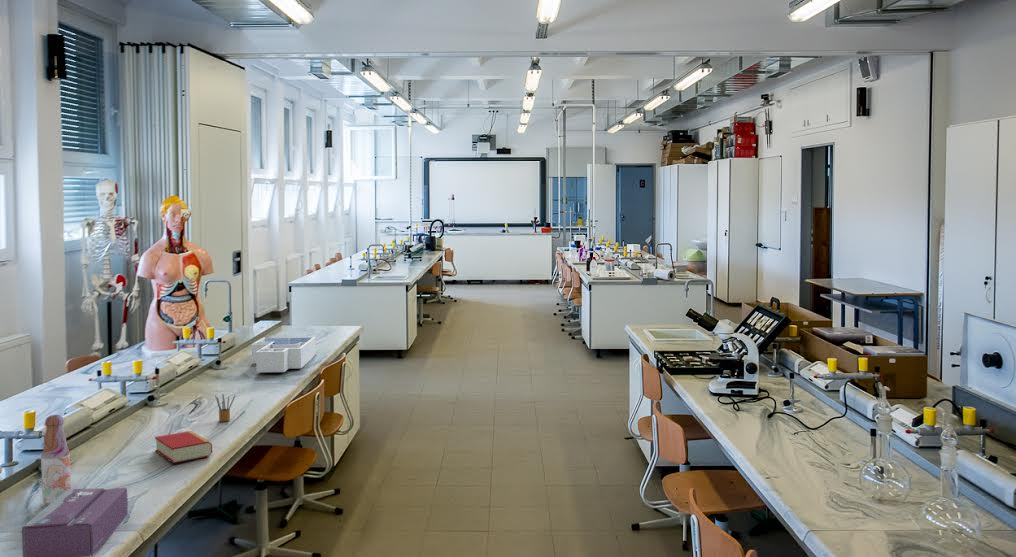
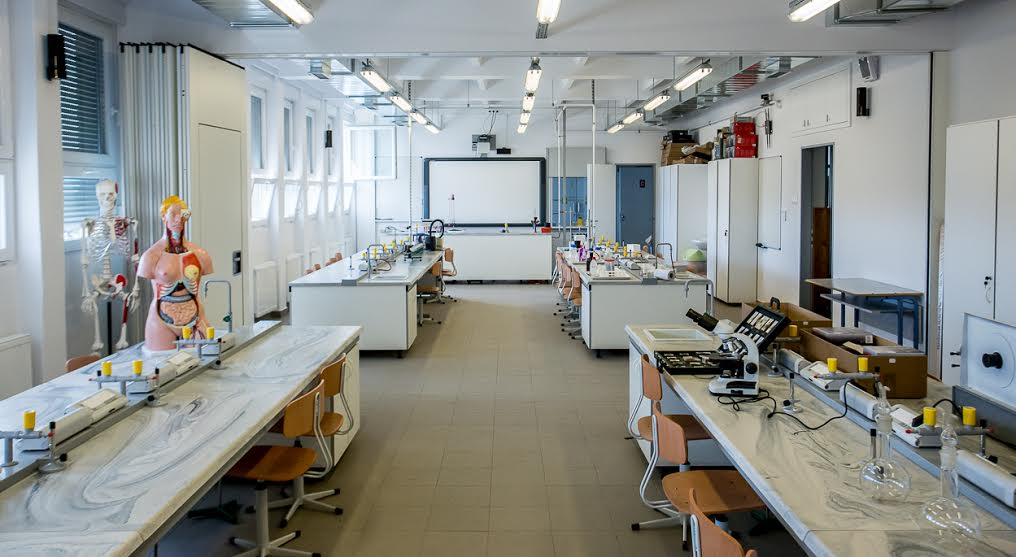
- desk organizer [251,336,317,373]
- book [154,430,213,465]
- pencil box [214,393,236,422]
- bottle [40,414,72,507]
- tissue box [21,486,129,557]
